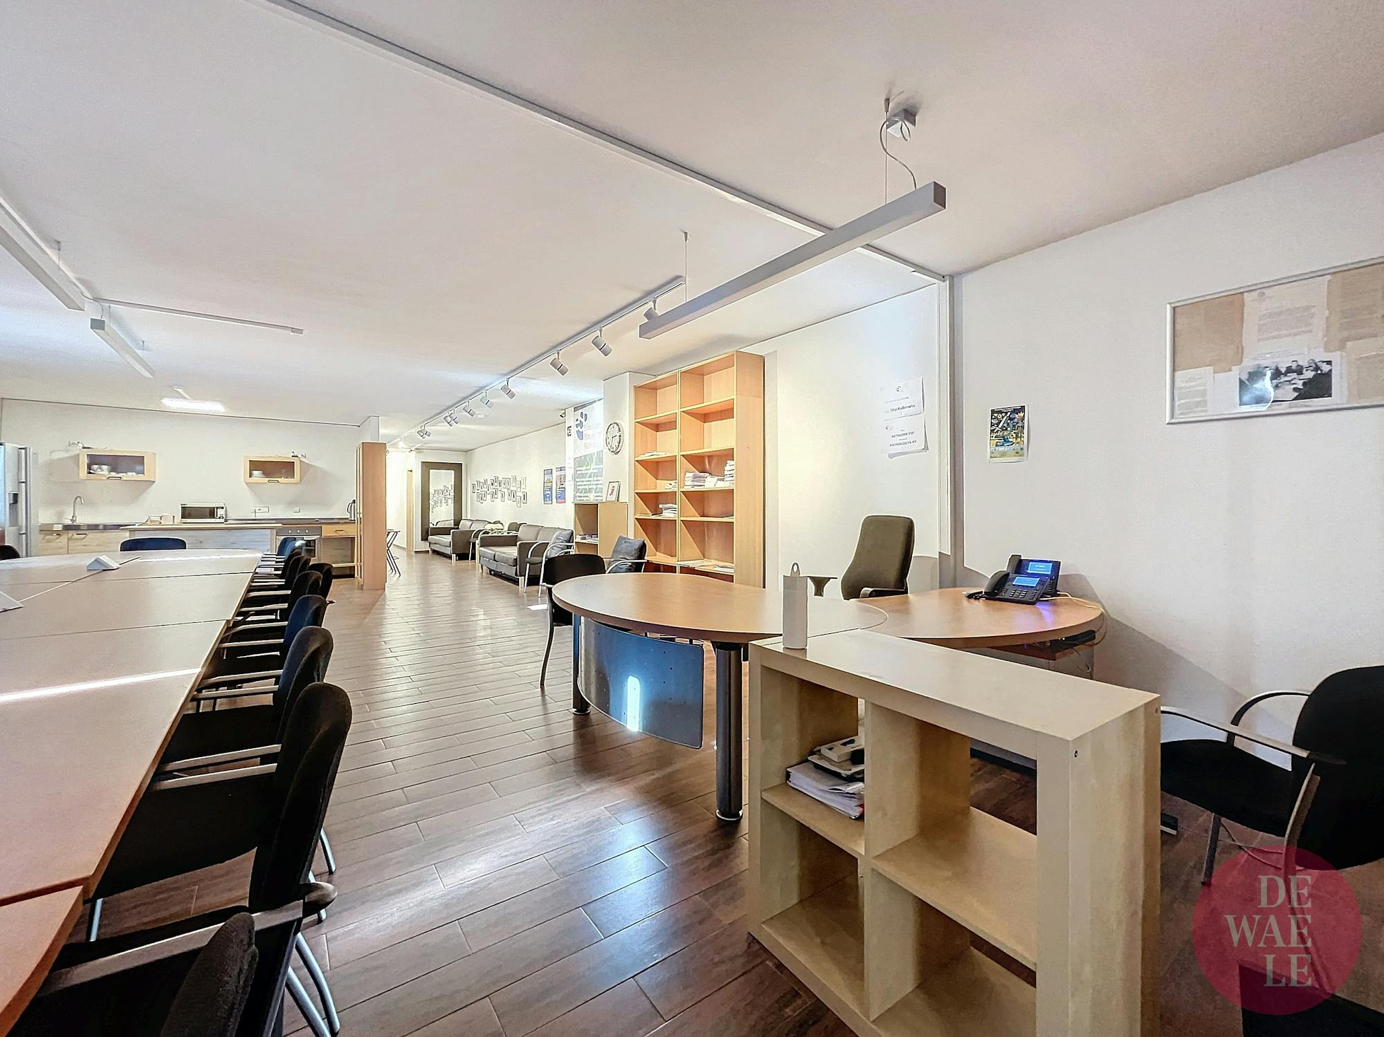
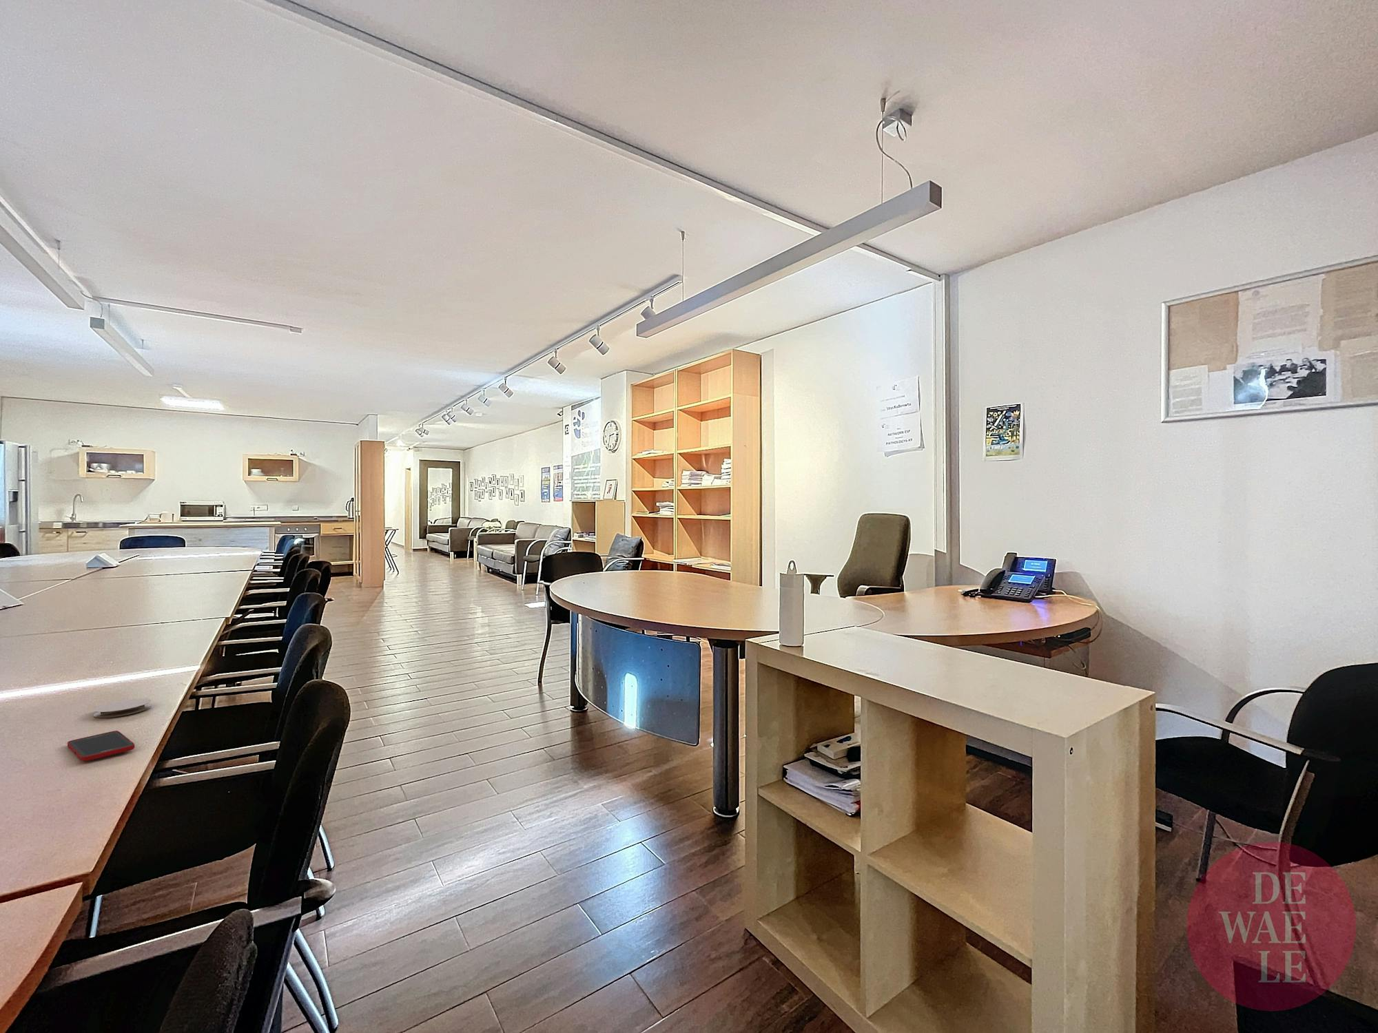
+ cell phone [67,730,135,762]
+ coaster [92,698,152,718]
